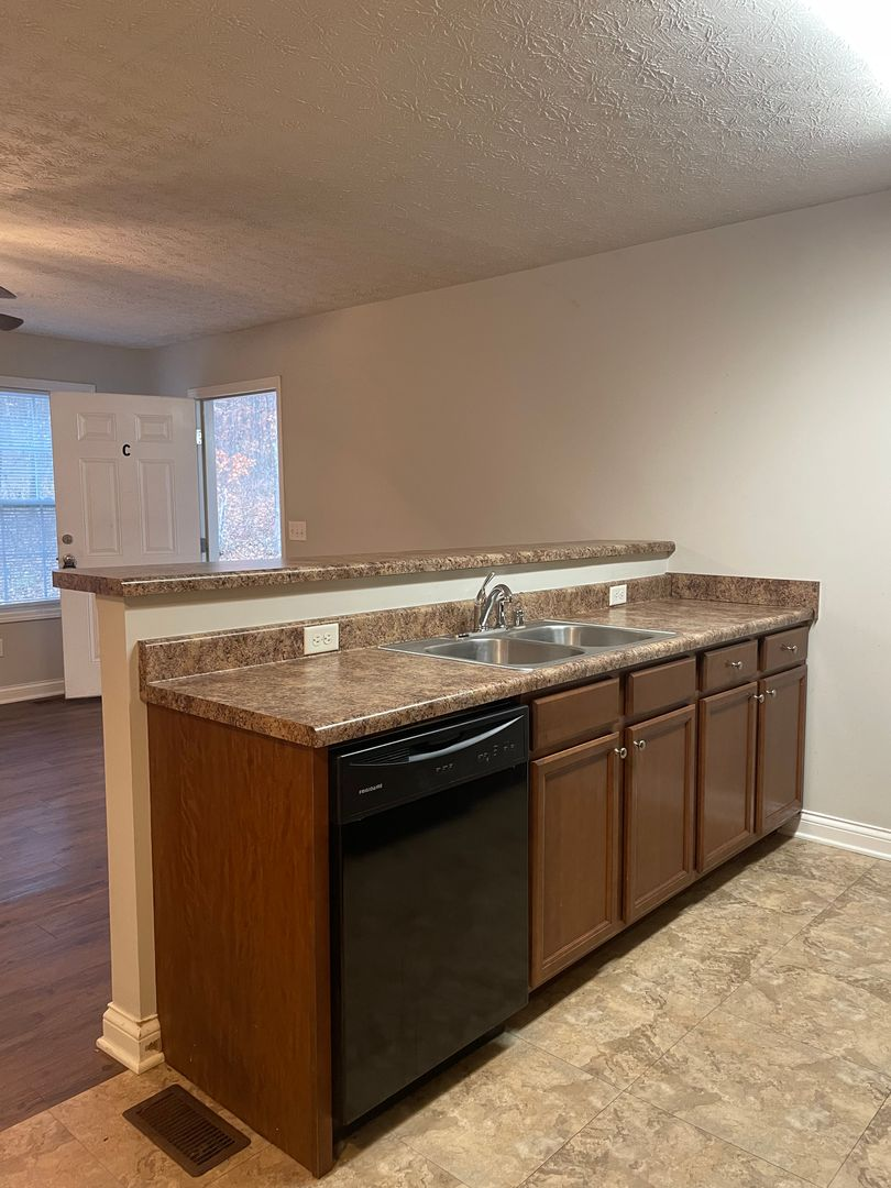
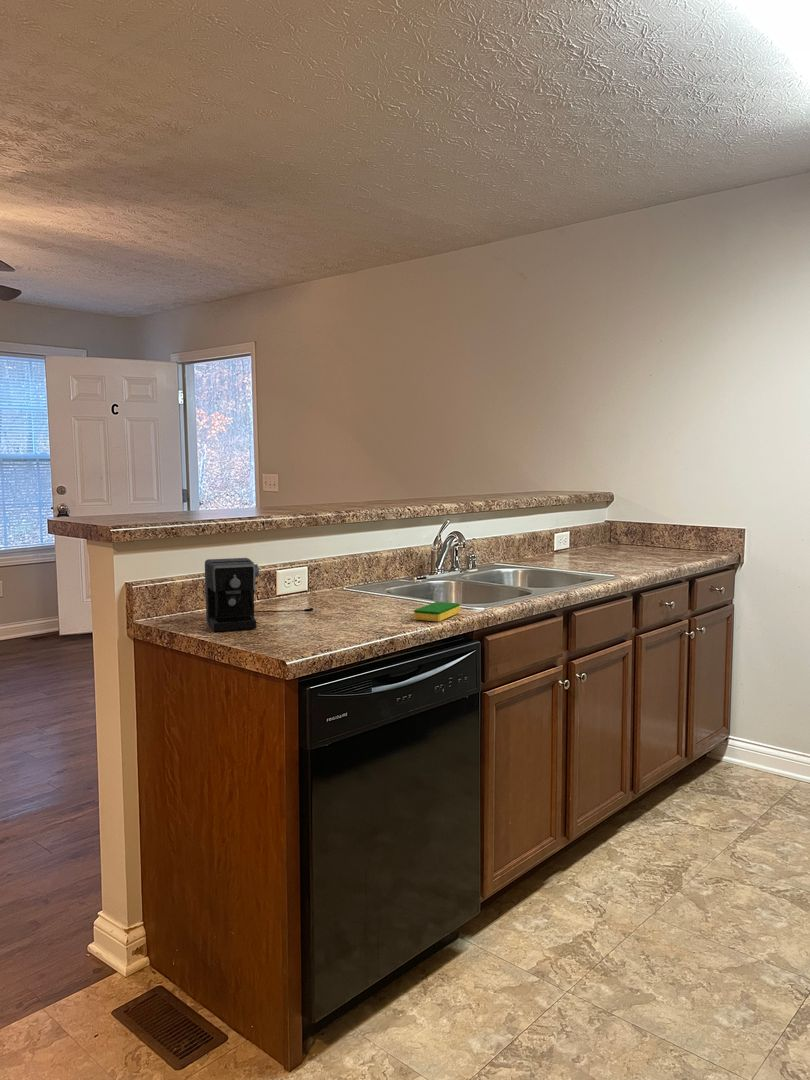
+ coffee maker [204,557,314,632]
+ dish sponge [413,601,461,623]
